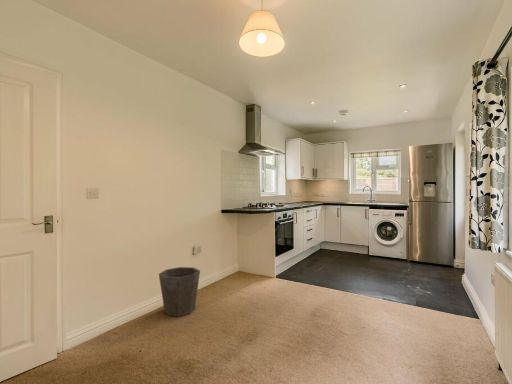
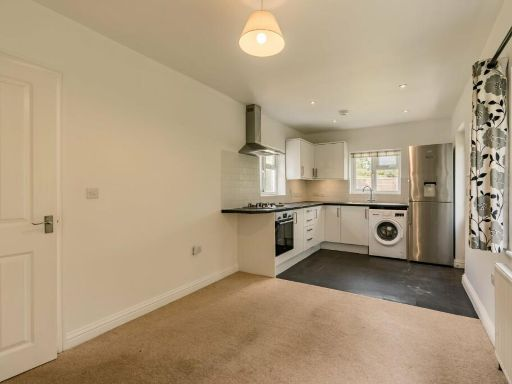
- waste bin [158,266,201,318]
